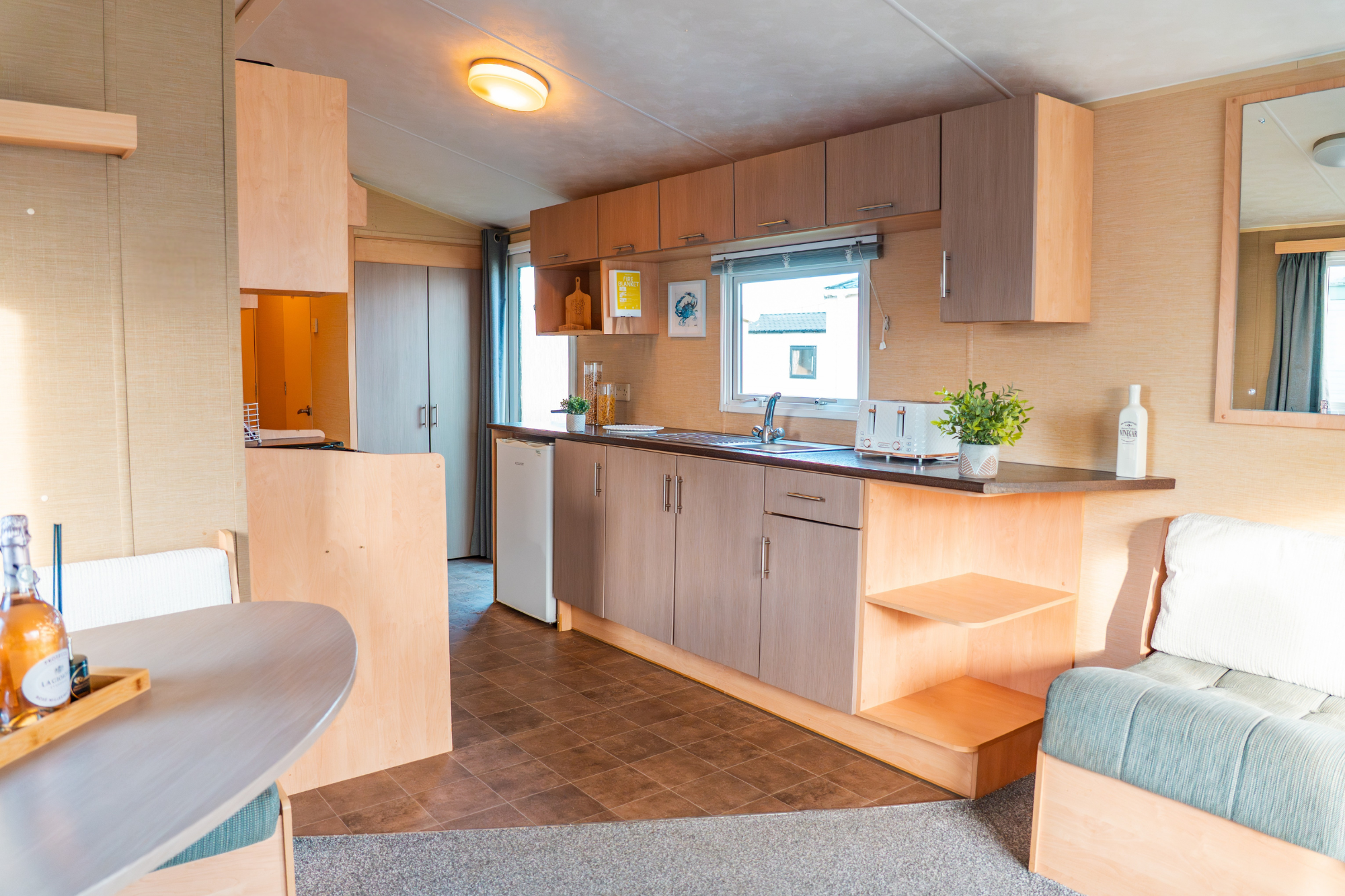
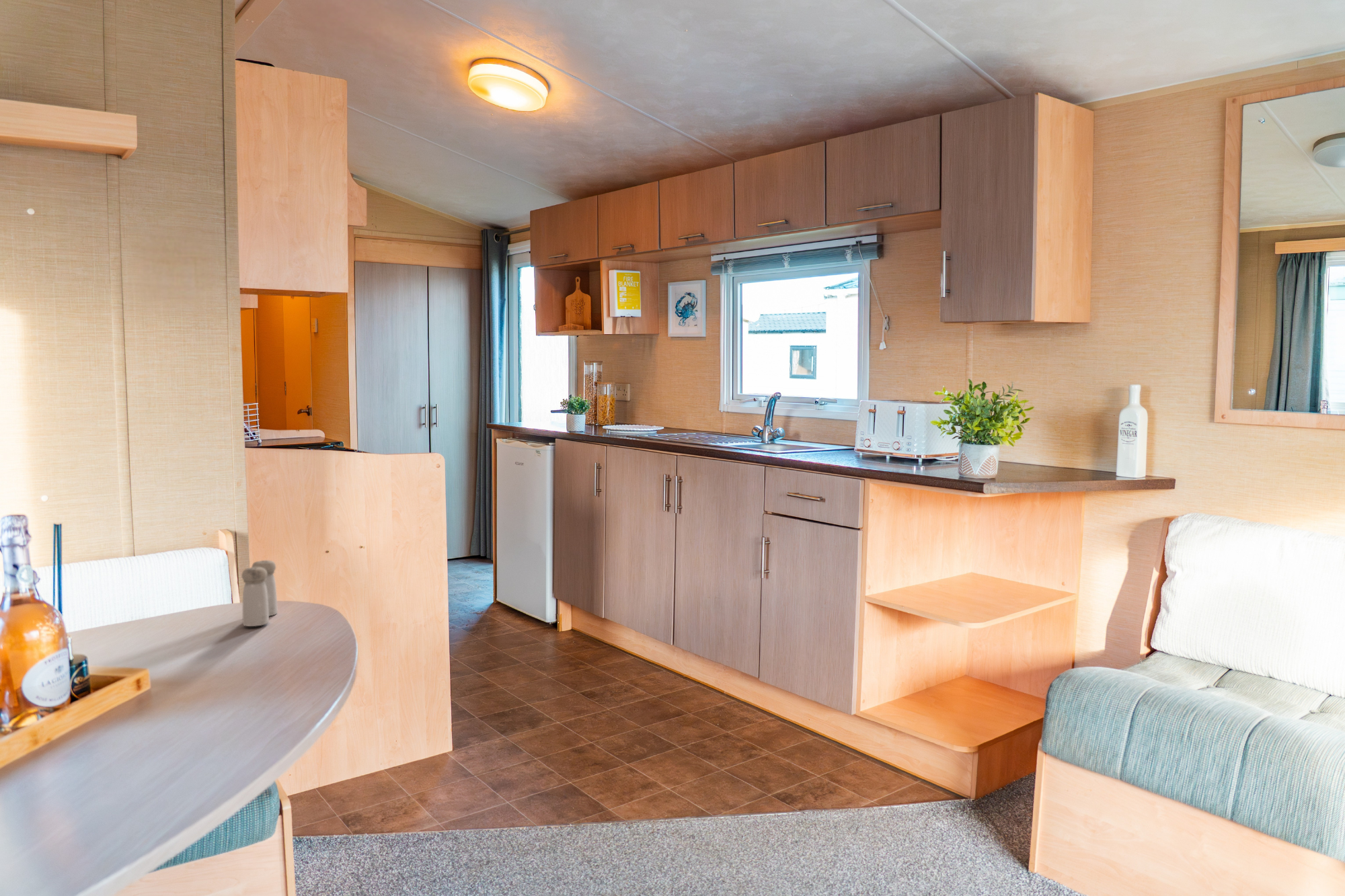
+ salt and pepper shaker [241,560,278,627]
